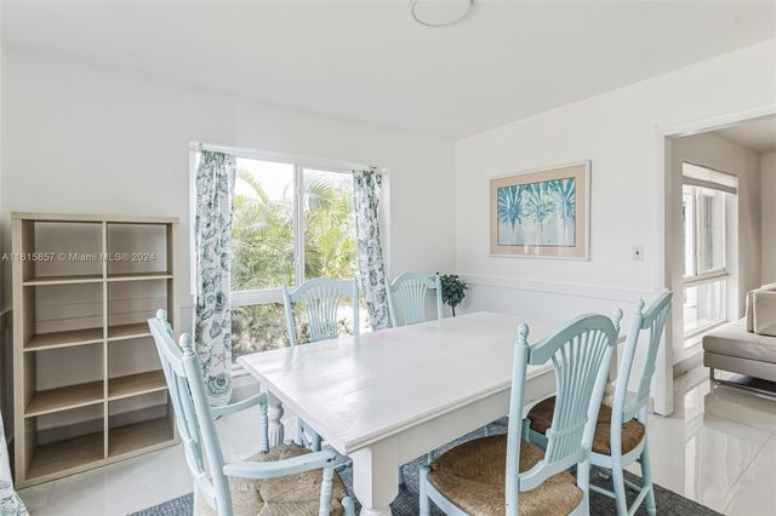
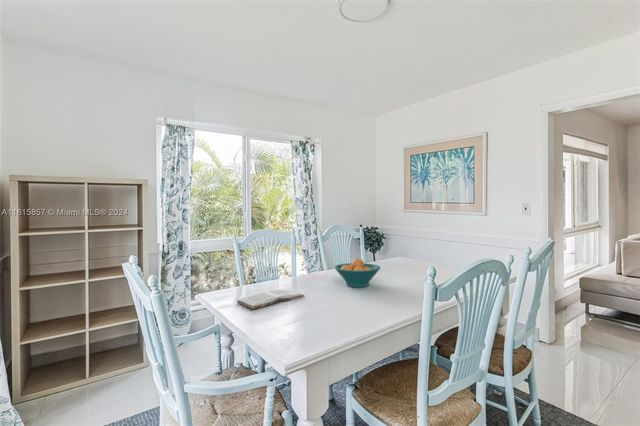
+ book [236,288,305,310]
+ fruit bowl [333,257,381,288]
